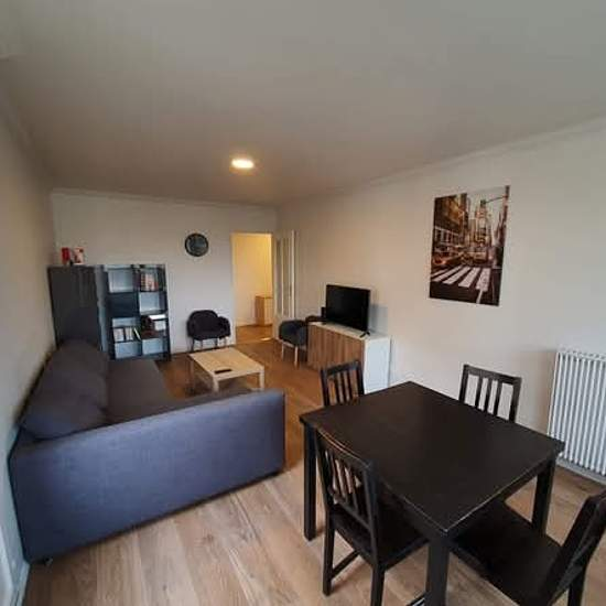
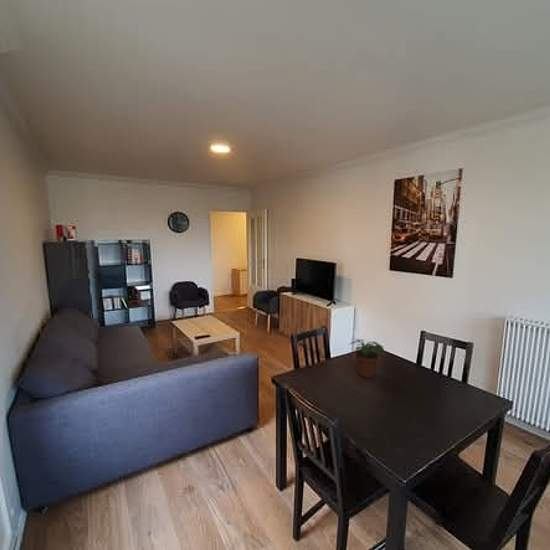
+ potted plant [348,338,385,379]
